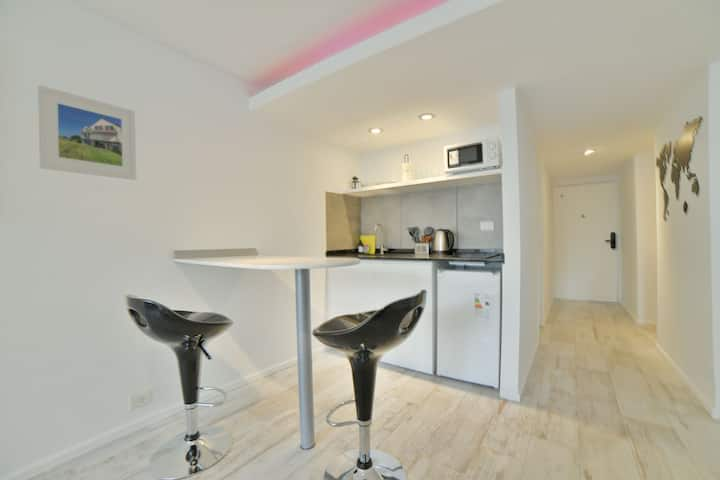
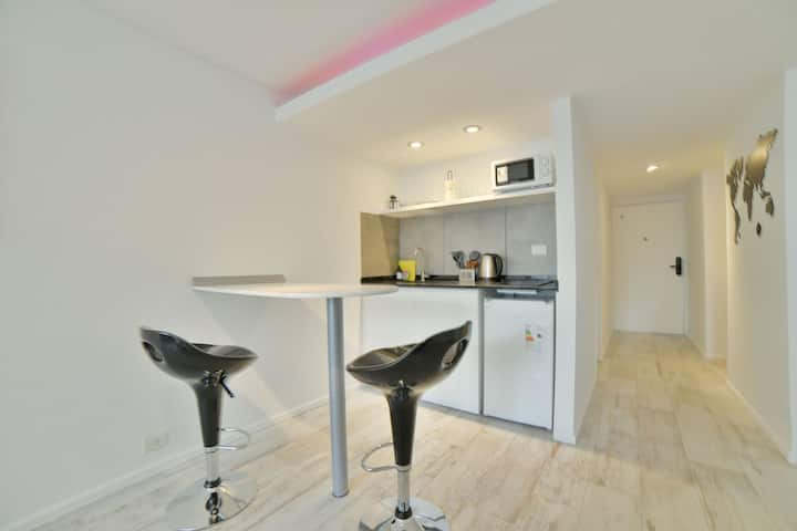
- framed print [37,84,137,181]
